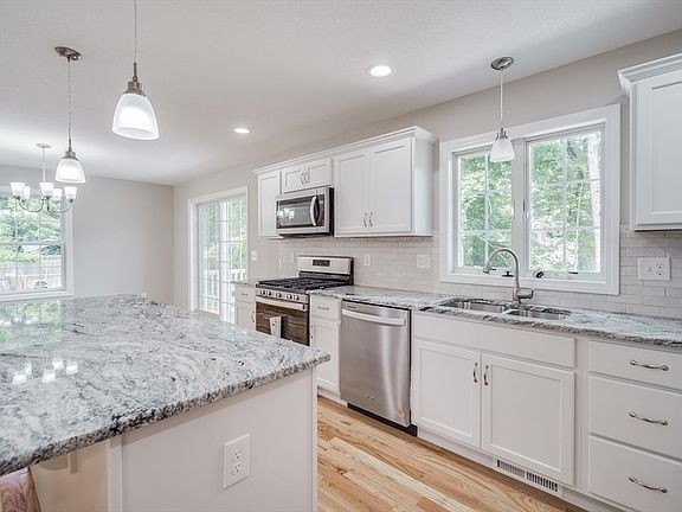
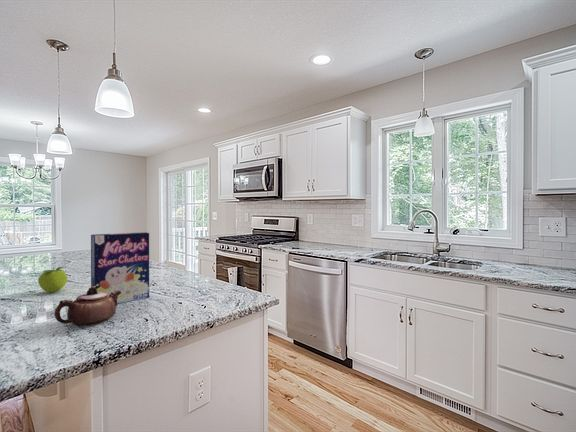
+ cereal box [90,231,150,304]
+ teapot [54,286,121,327]
+ fruit [37,266,68,293]
